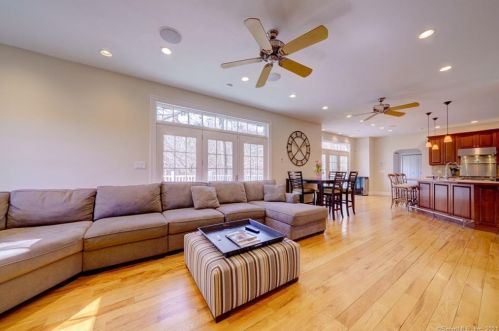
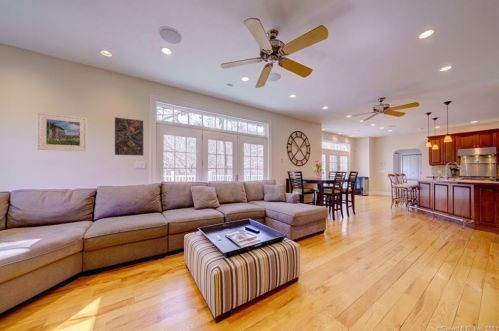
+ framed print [37,112,88,152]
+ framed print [114,116,144,157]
